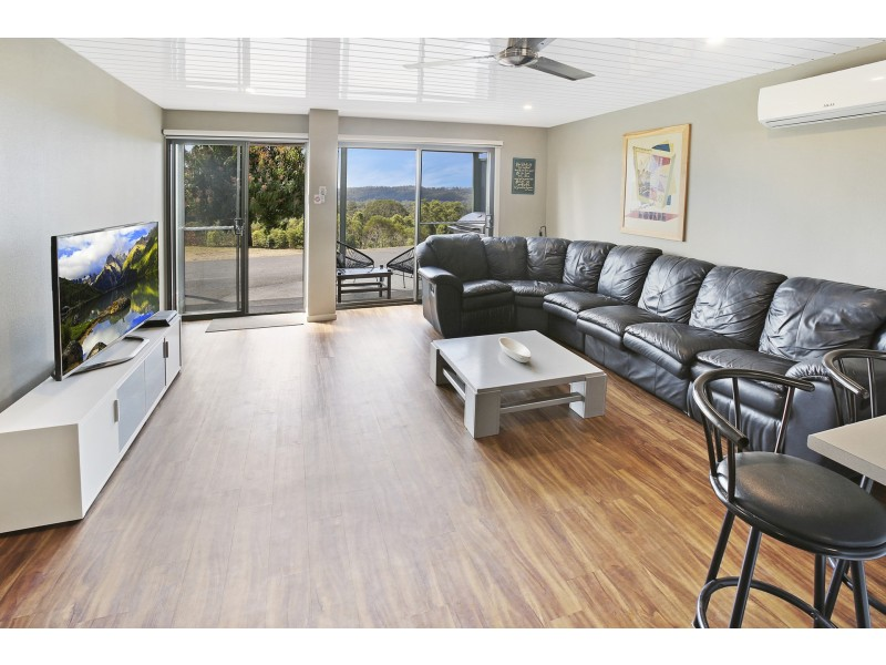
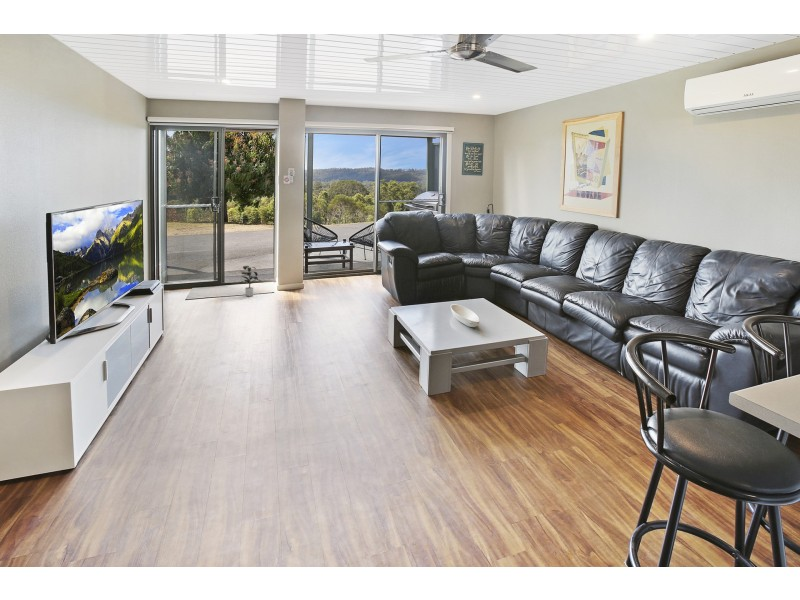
+ potted plant [240,265,263,297]
